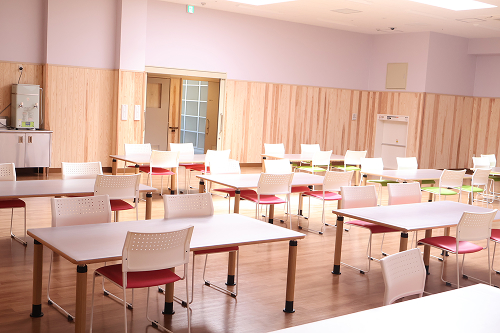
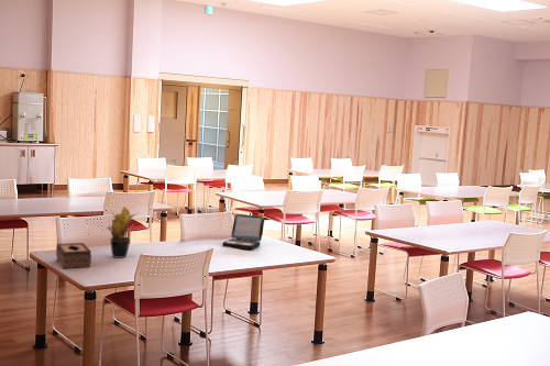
+ laptop [221,213,265,251]
+ potted plant [105,206,140,259]
+ tissue box [55,242,92,269]
